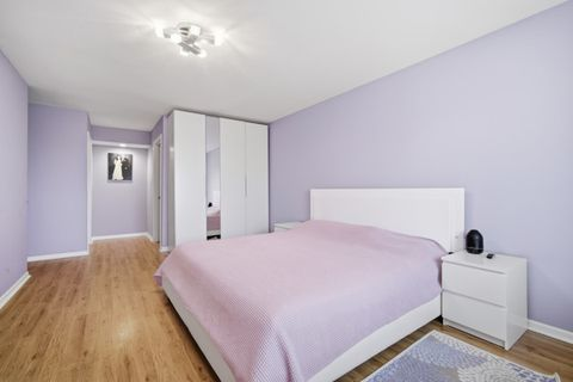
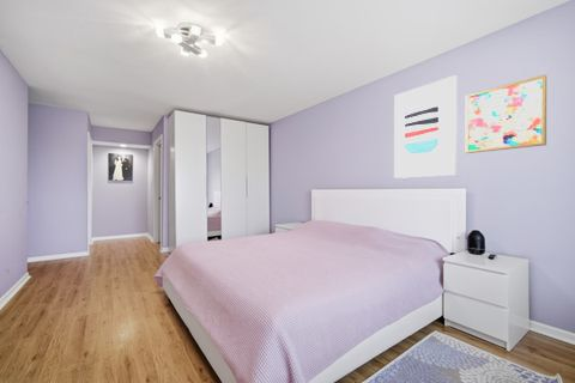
+ wall art [393,74,458,180]
+ wall art [465,74,547,154]
